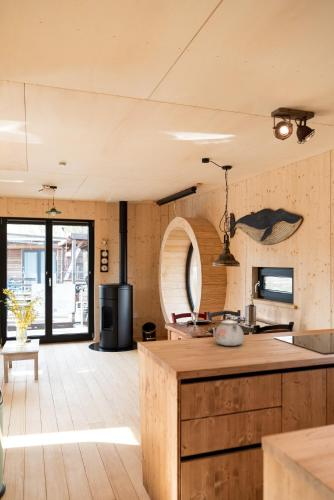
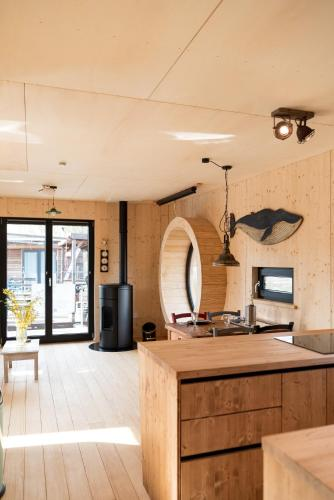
- kettle [214,309,245,347]
